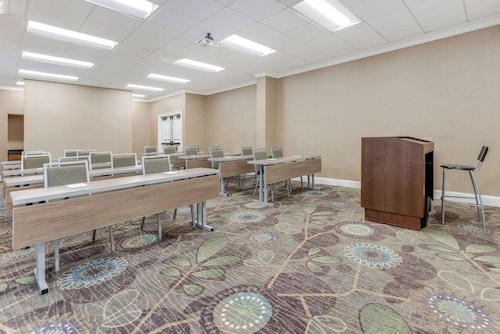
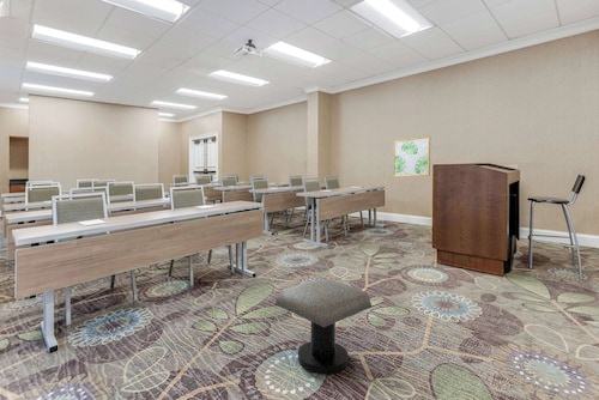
+ wall art [392,135,431,177]
+ stool [274,278,373,375]
